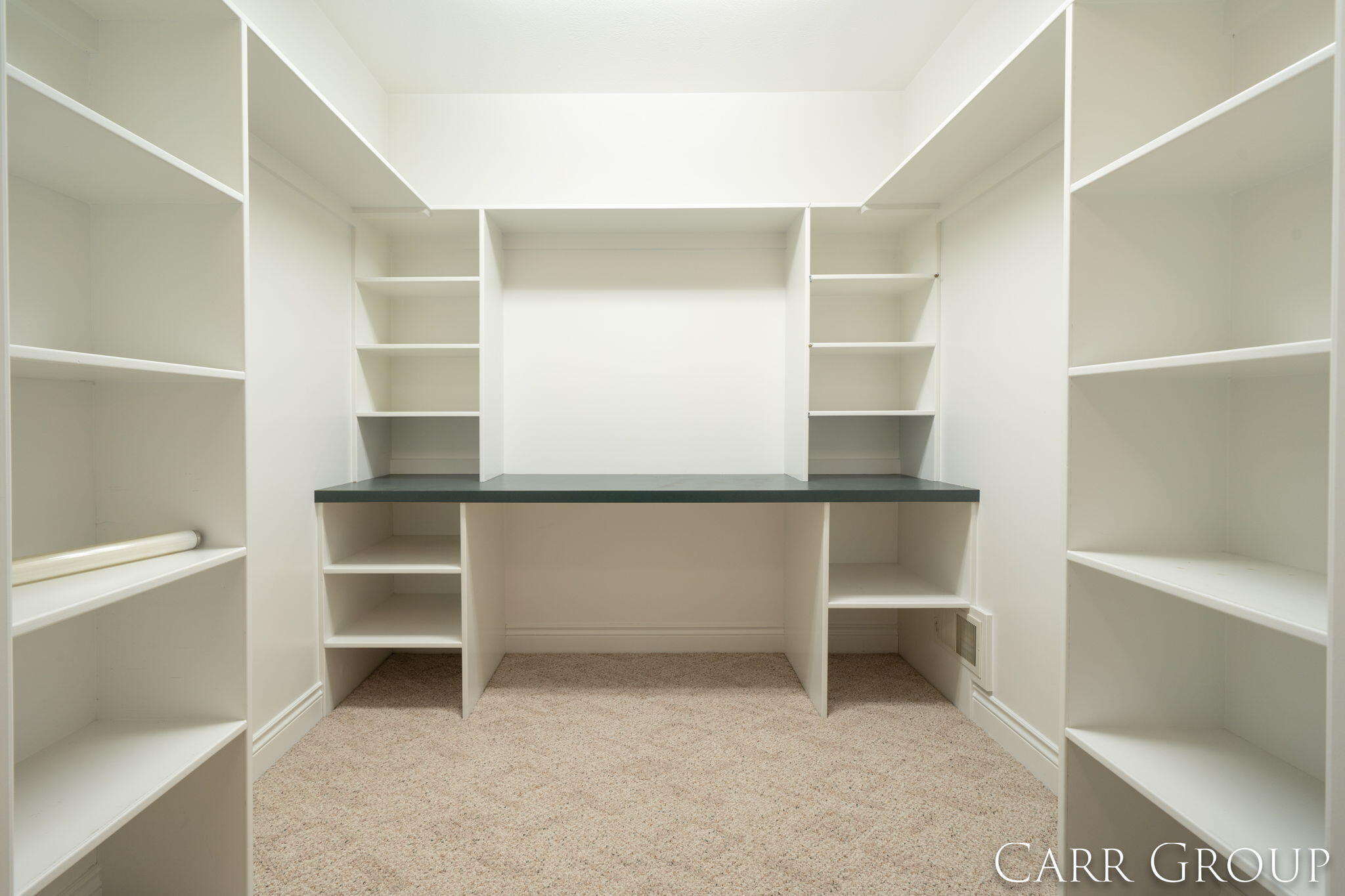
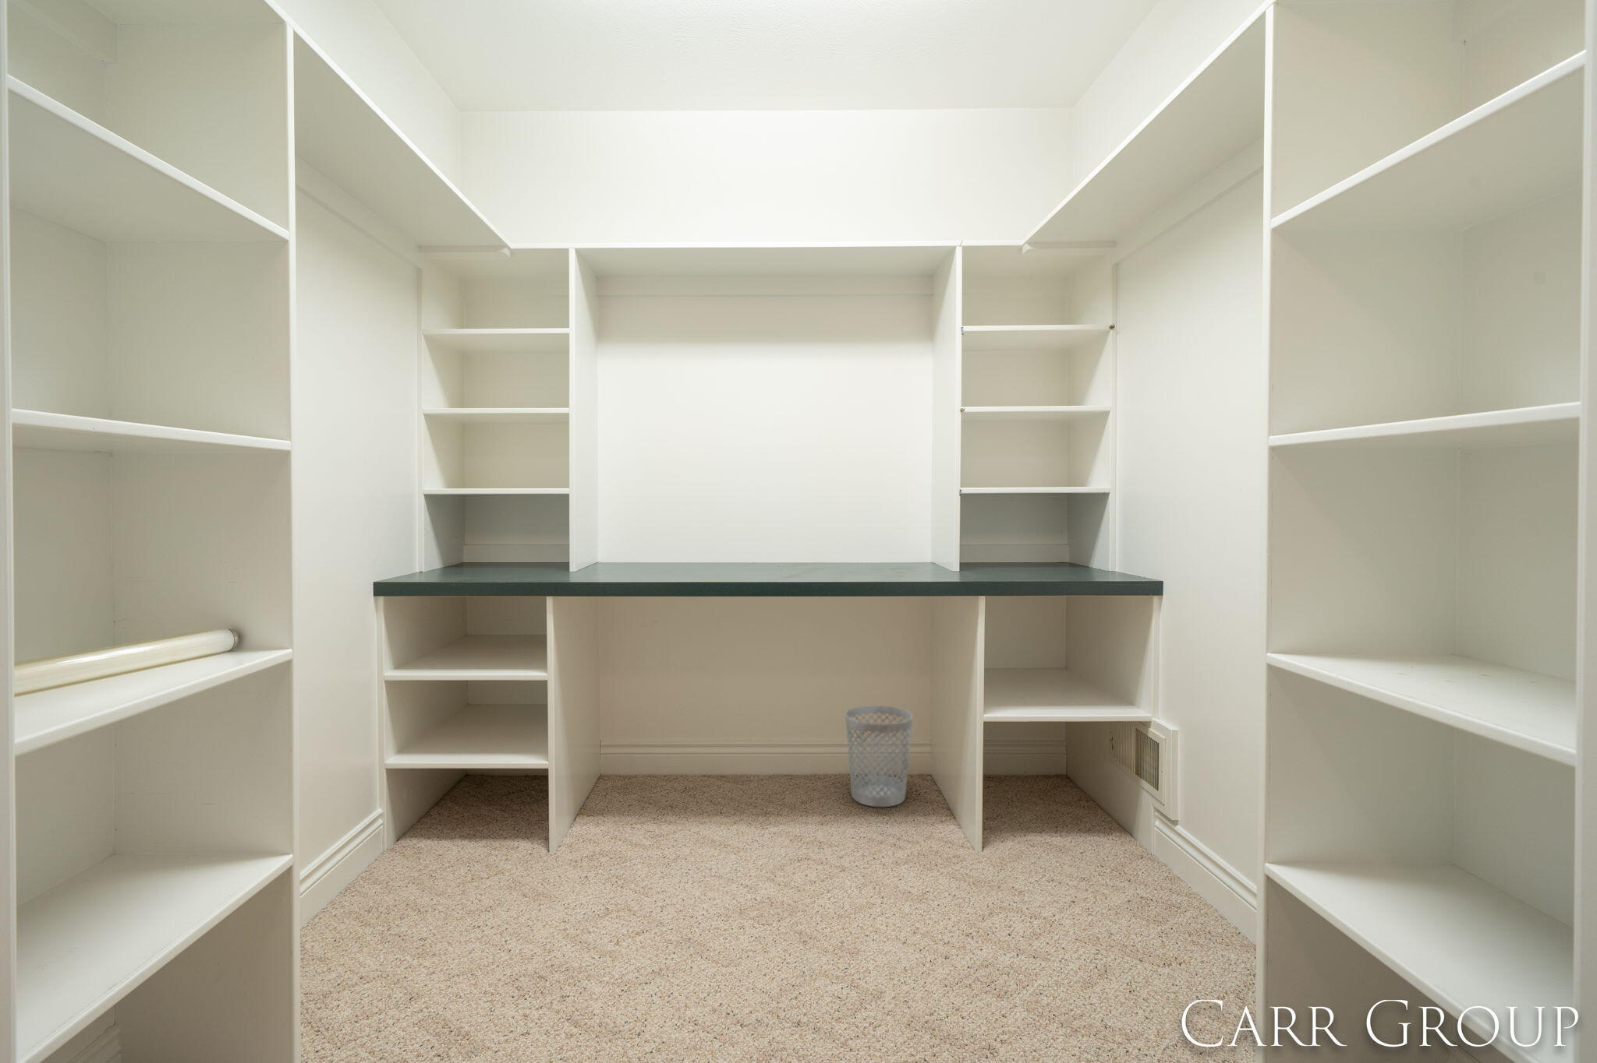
+ wastebasket [844,705,913,808]
